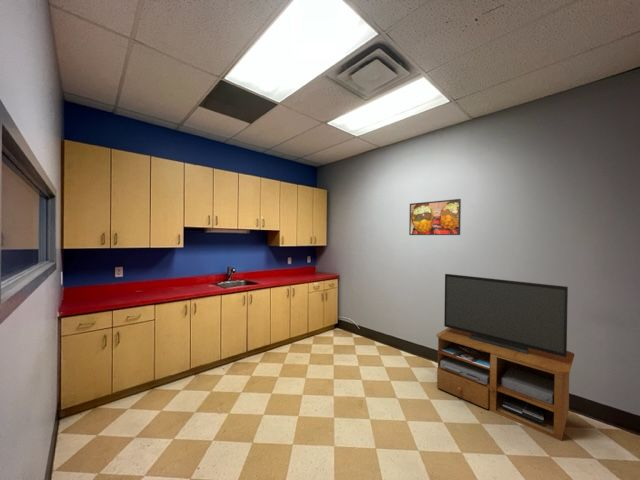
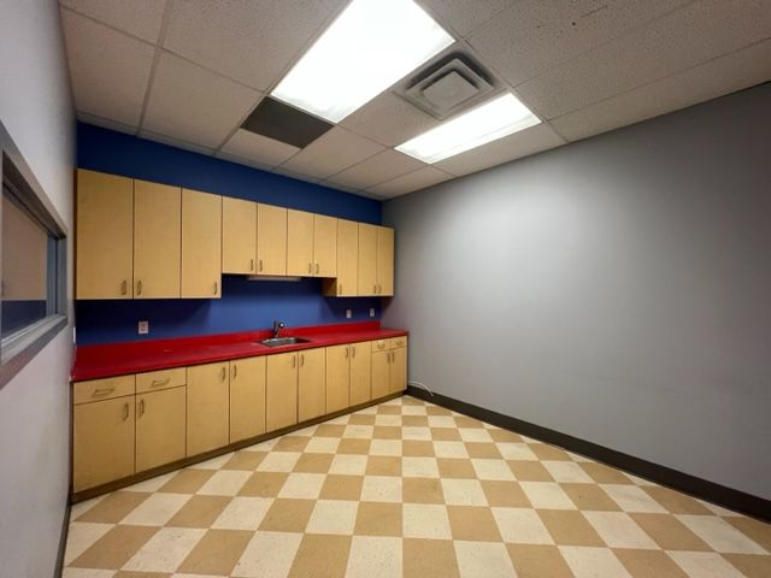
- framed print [408,198,462,236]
- tv stand [436,273,575,442]
